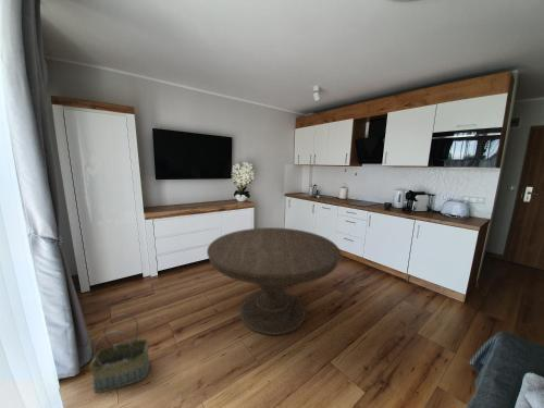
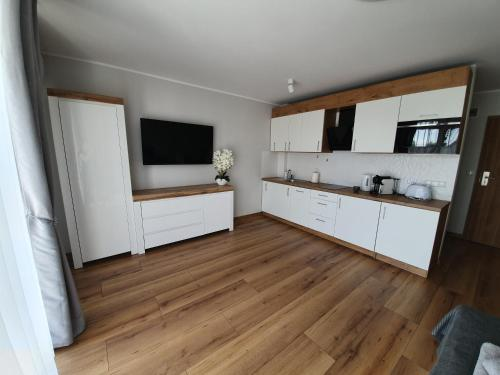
- dining table [206,226,342,336]
- basket [88,313,151,394]
